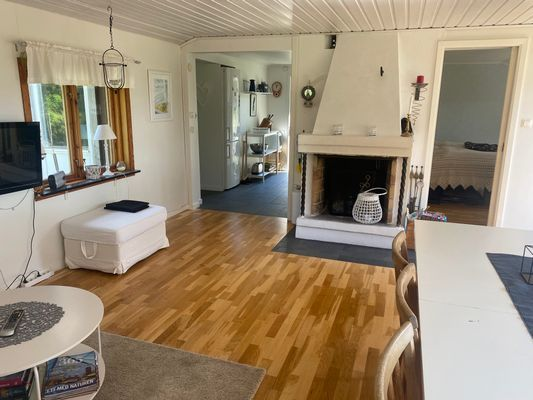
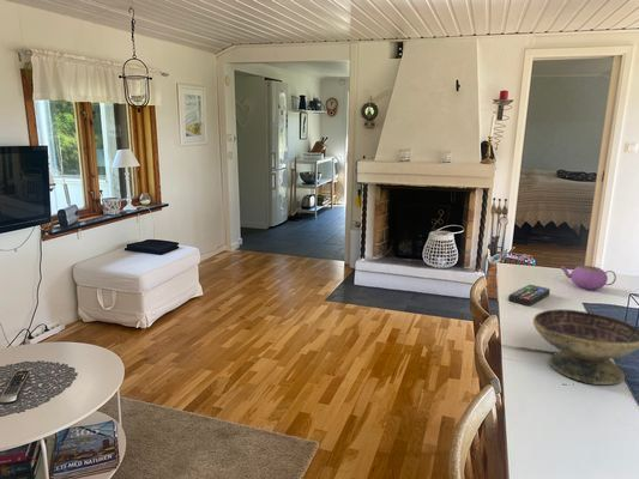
+ remote control [507,284,551,307]
+ decorative bowl [532,308,639,387]
+ teapot [560,265,617,291]
